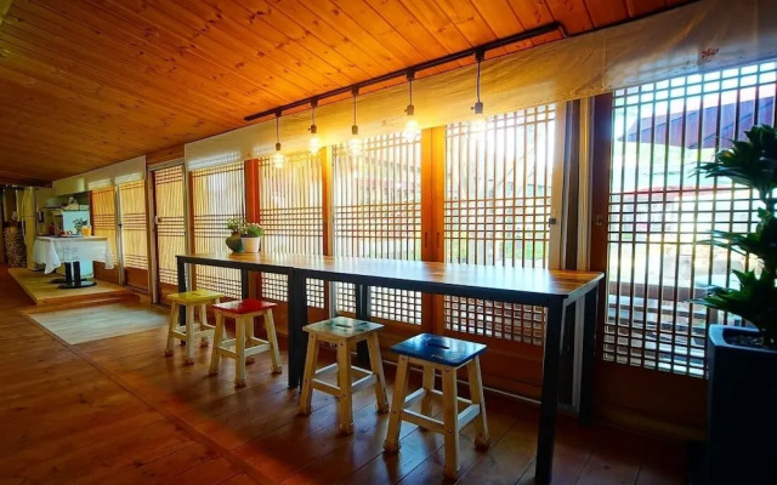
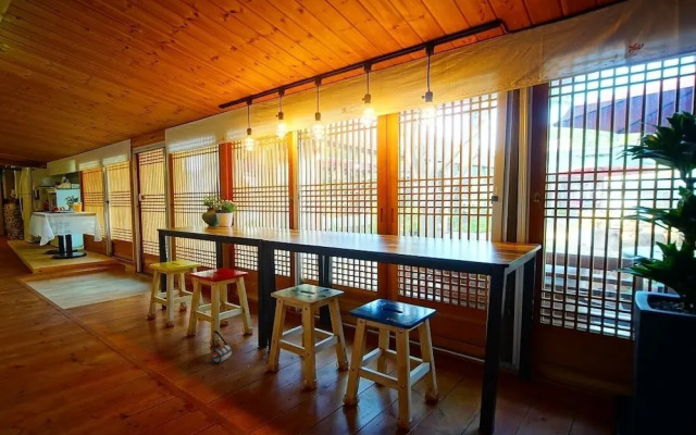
+ bag [211,330,250,368]
